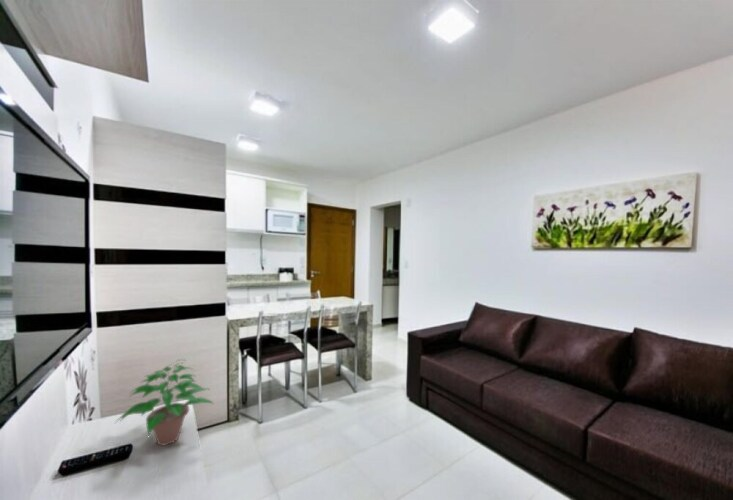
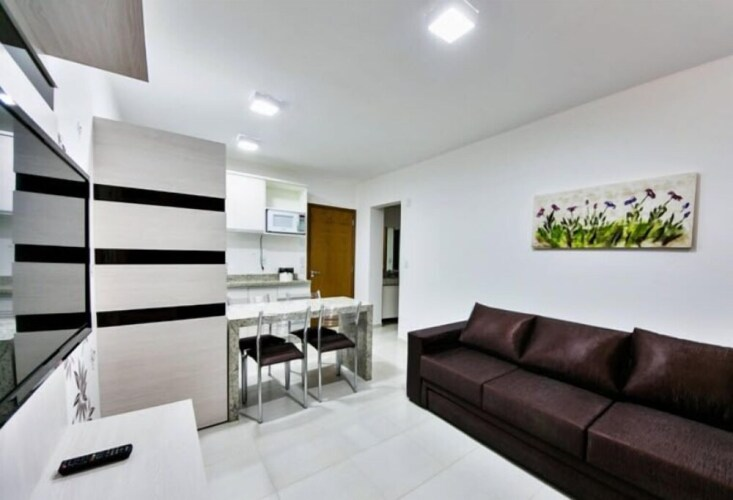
- potted plant [114,358,215,447]
